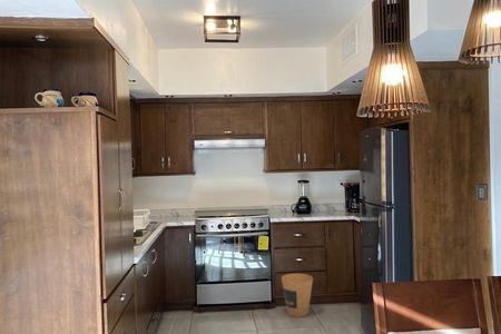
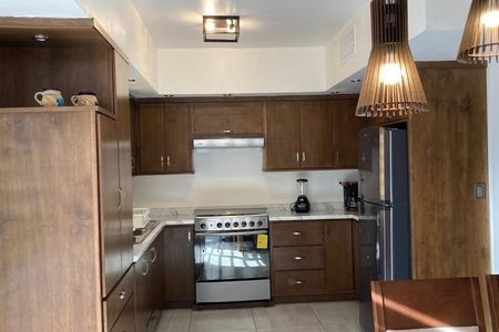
- trash can [281,273,314,318]
